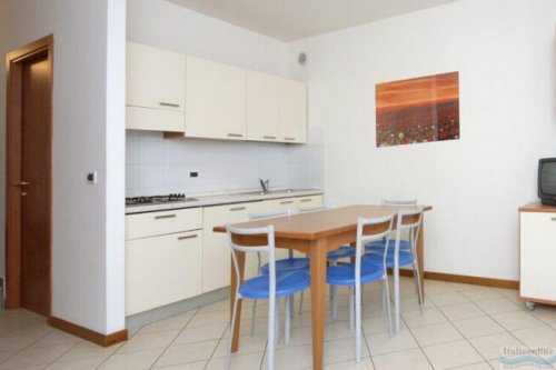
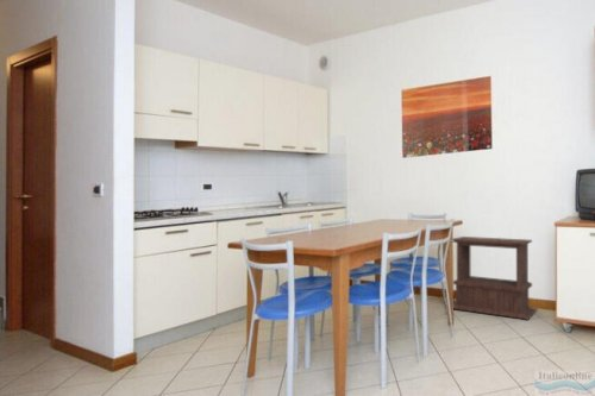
+ side table [451,235,539,321]
